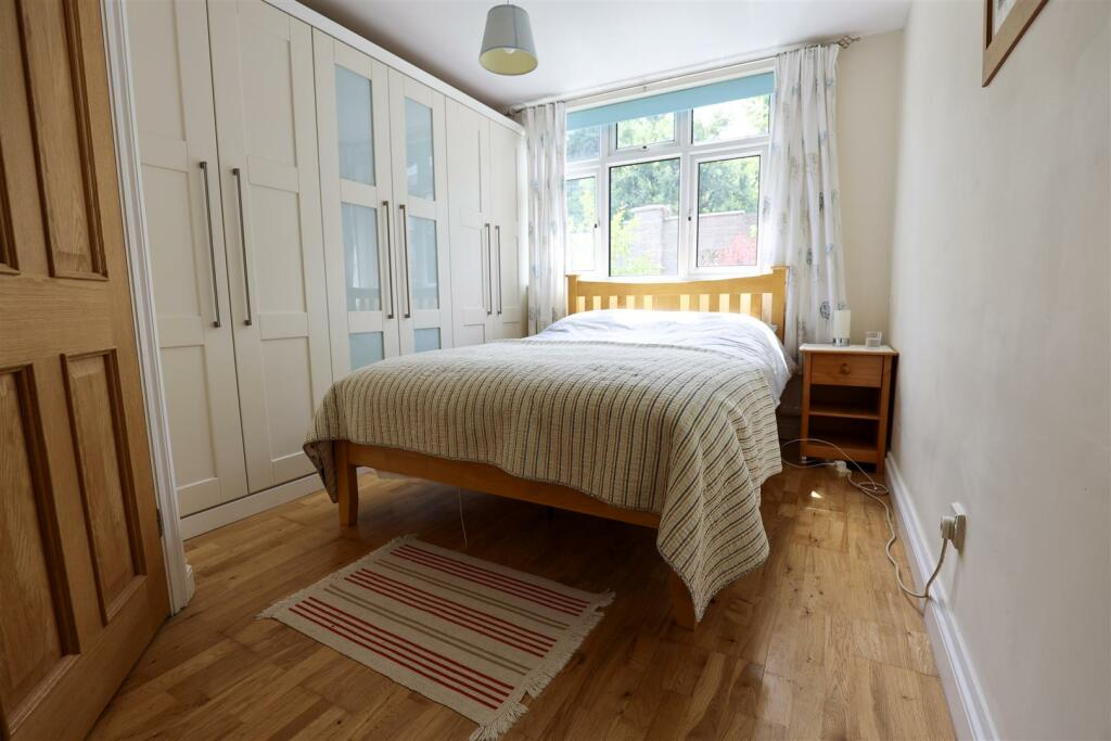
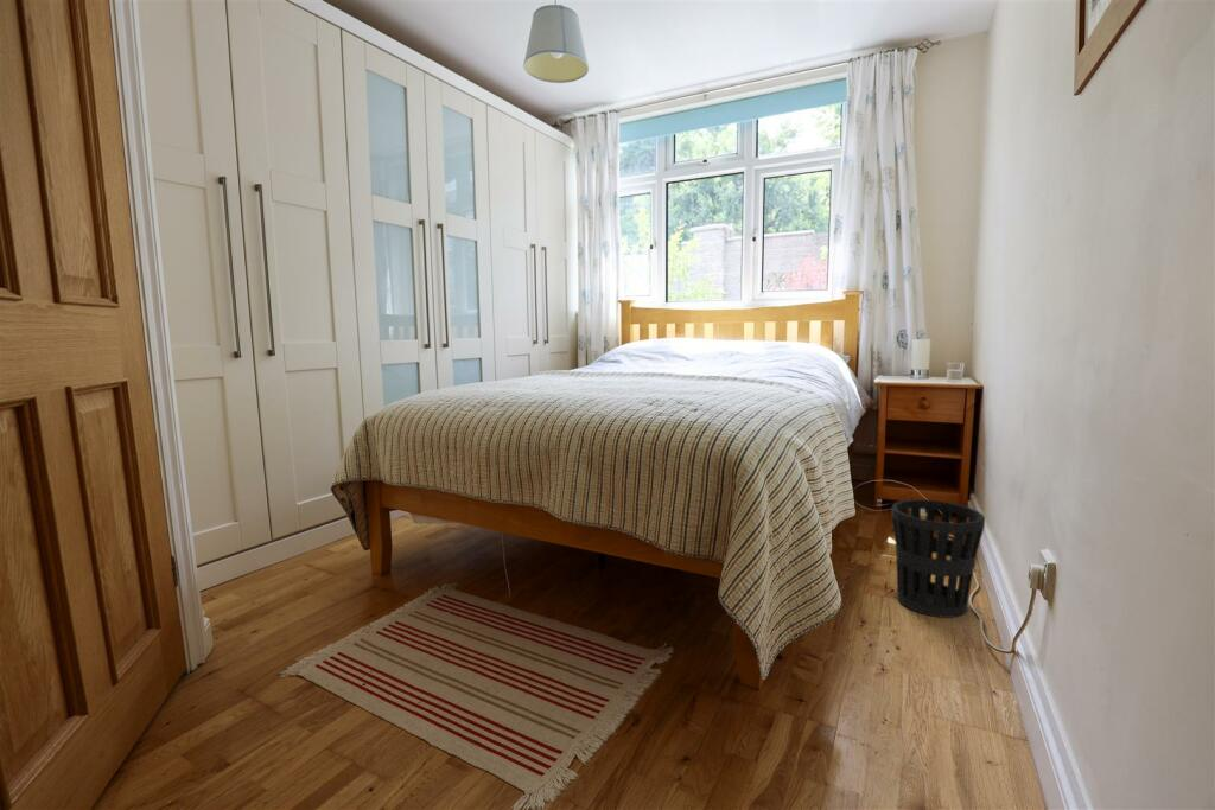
+ wastebasket [890,498,986,619]
